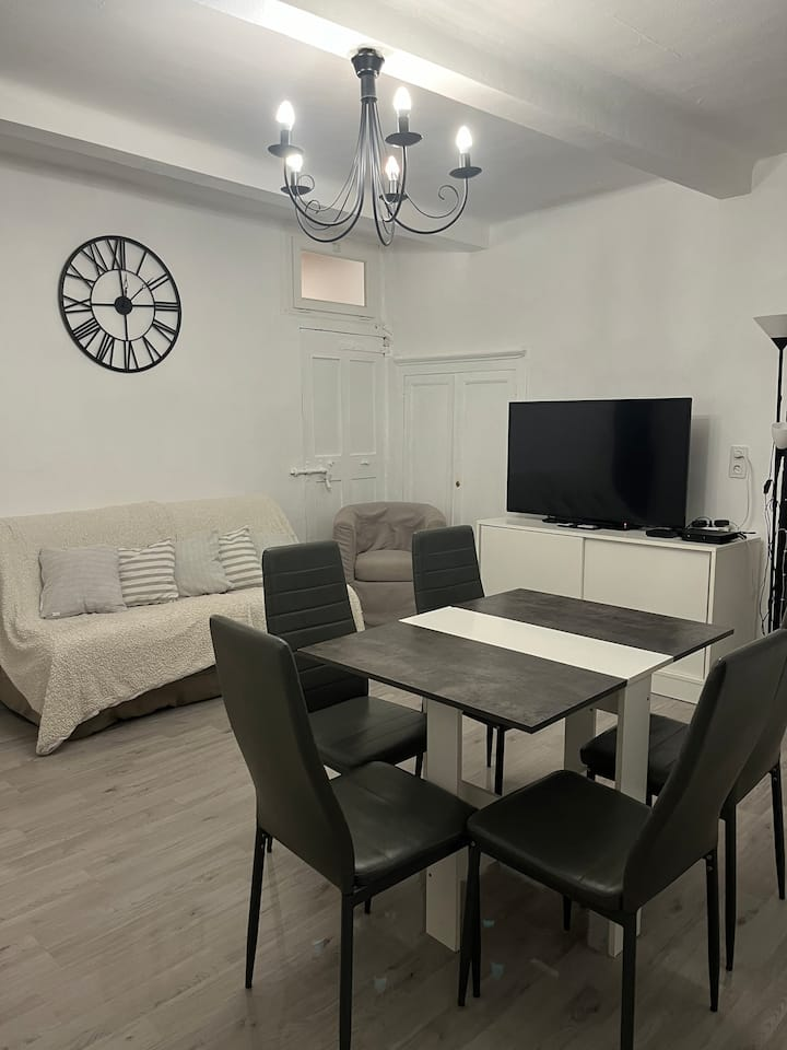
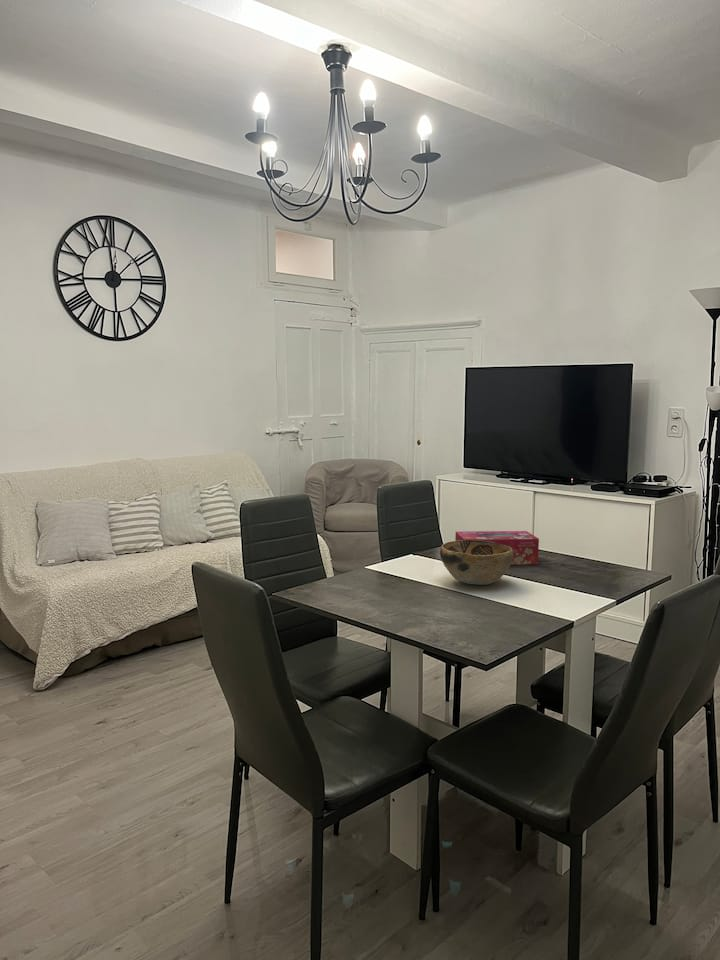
+ tissue box [454,530,540,566]
+ decorative bowl [439,540,513,586]
